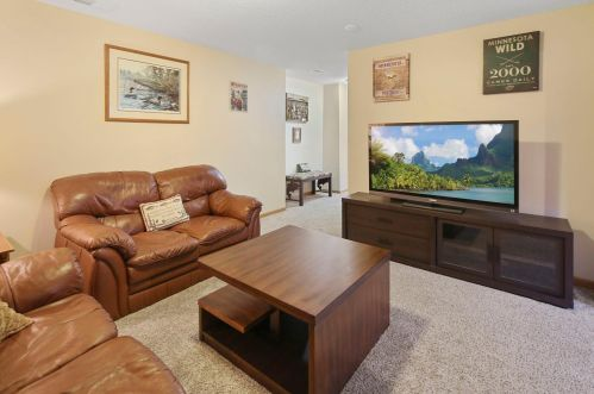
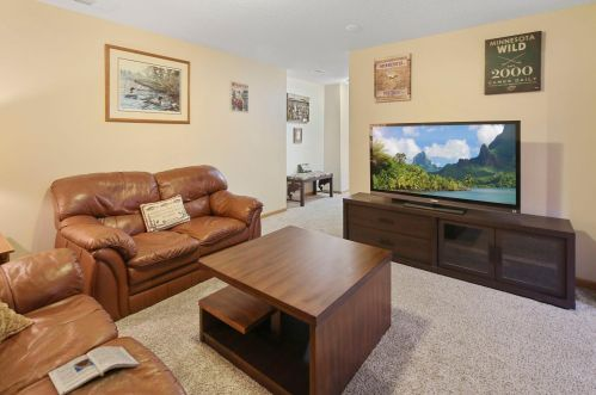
+ magazine [48,345,141,395]
